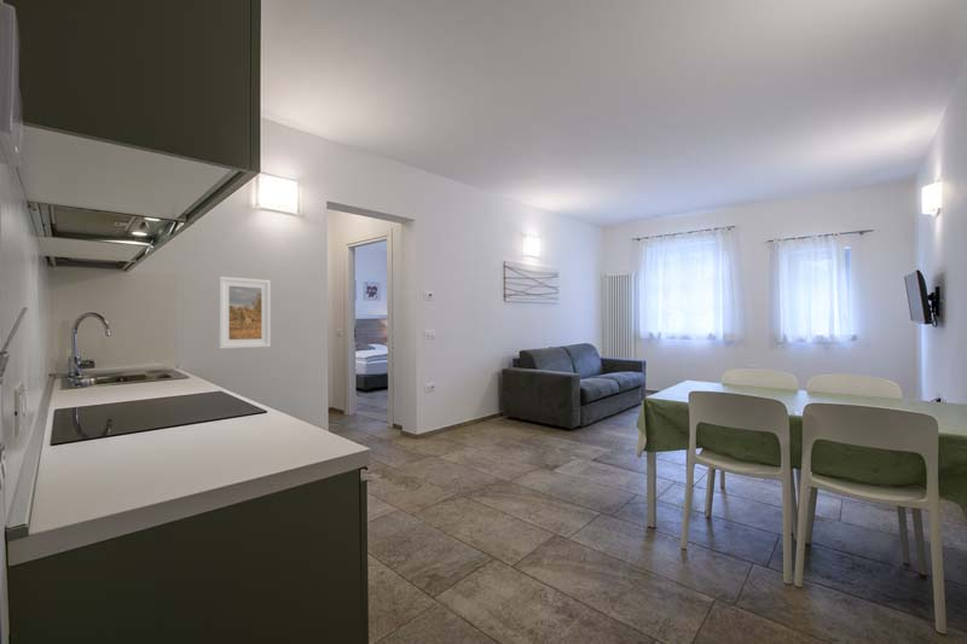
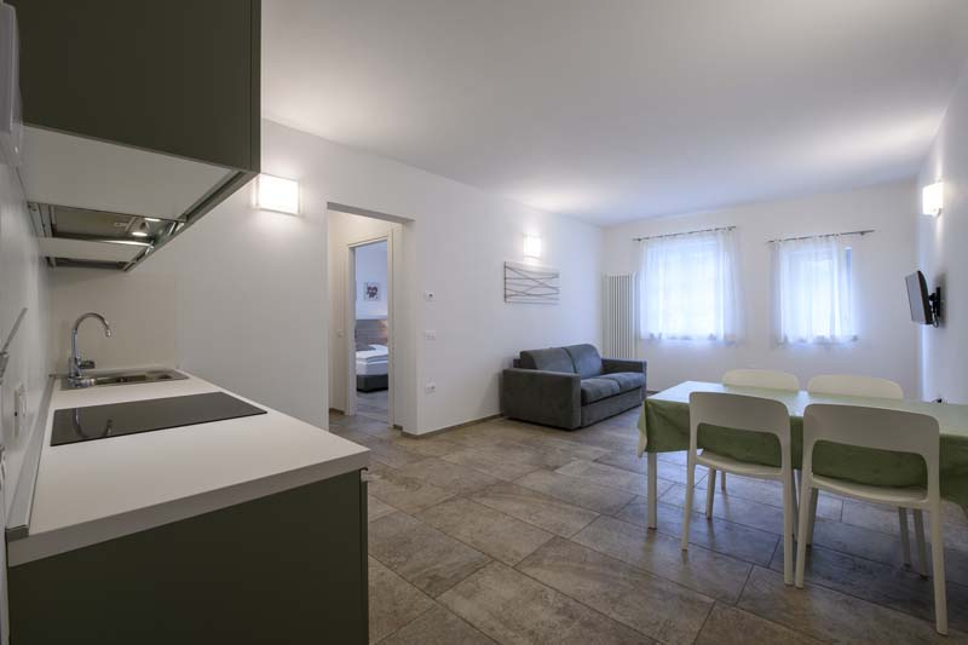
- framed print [218,275,272,350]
